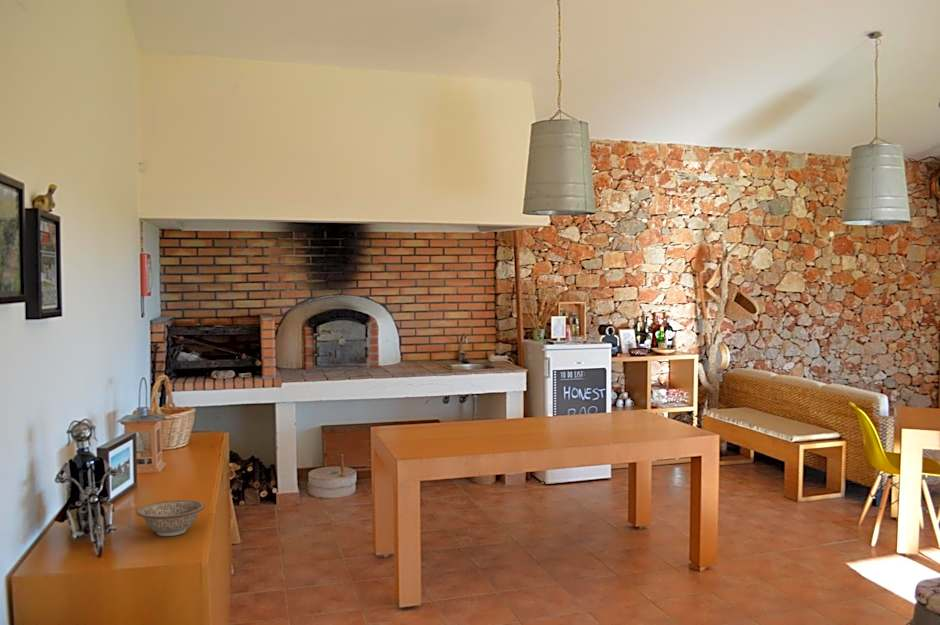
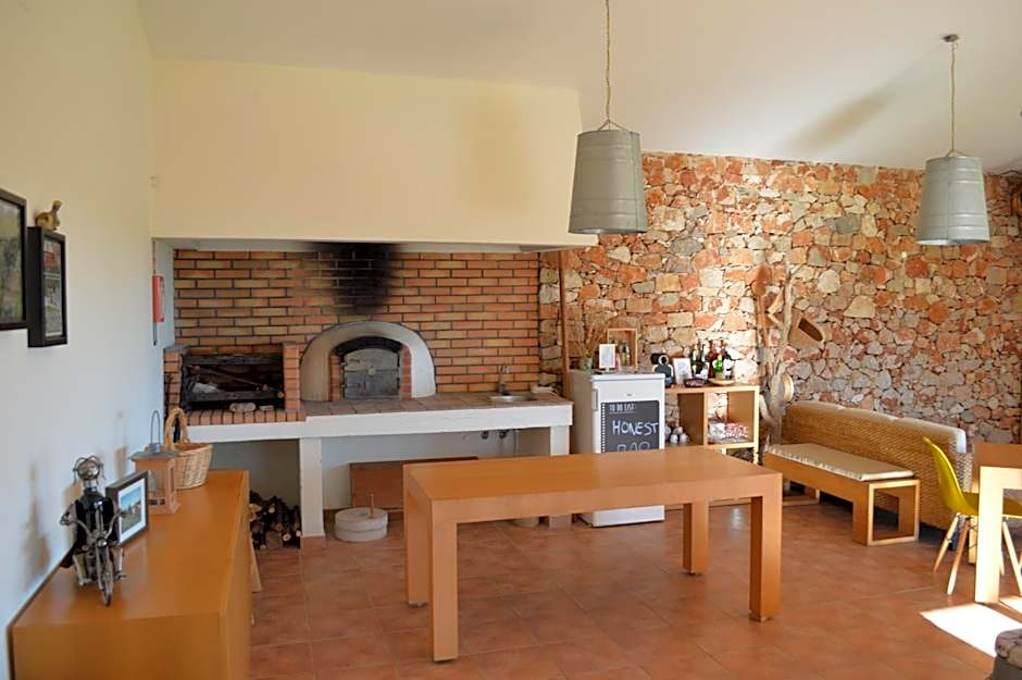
- decorative bowl [135,499,206,537]
